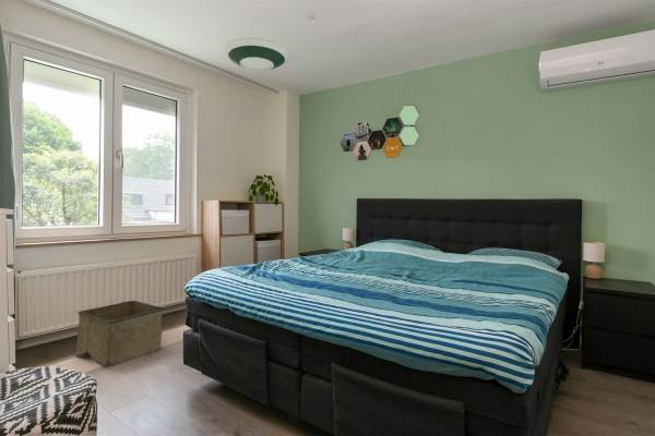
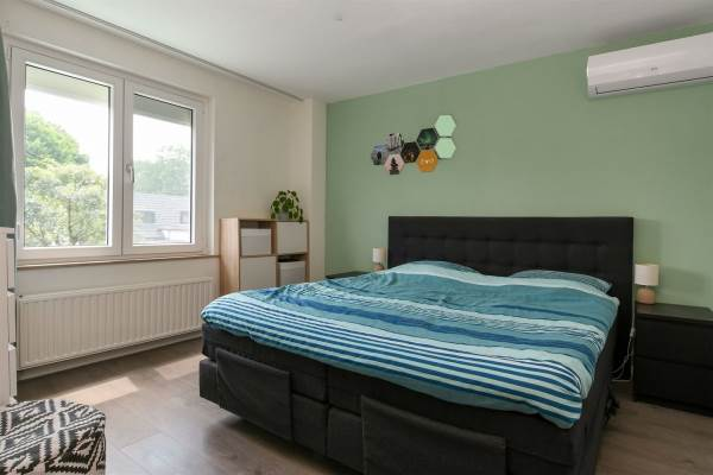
- storage bin [74,300,165,368]
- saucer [222,37,290,73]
